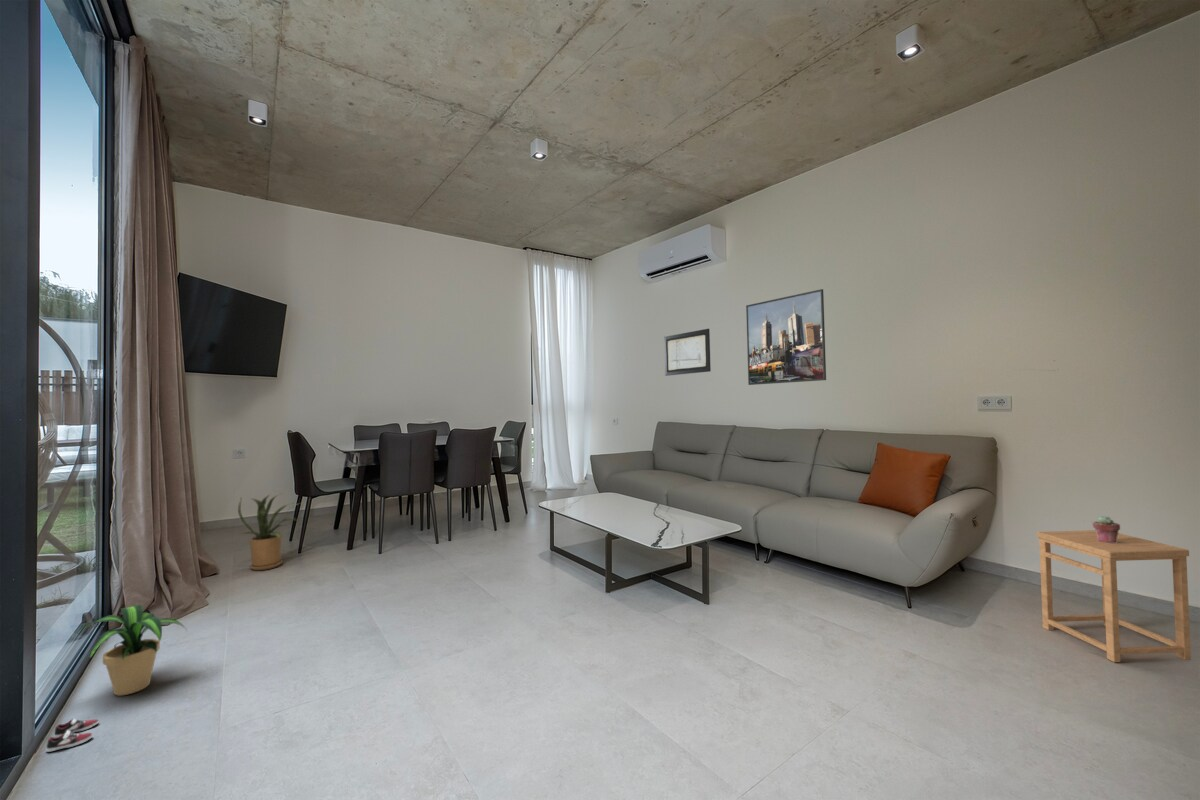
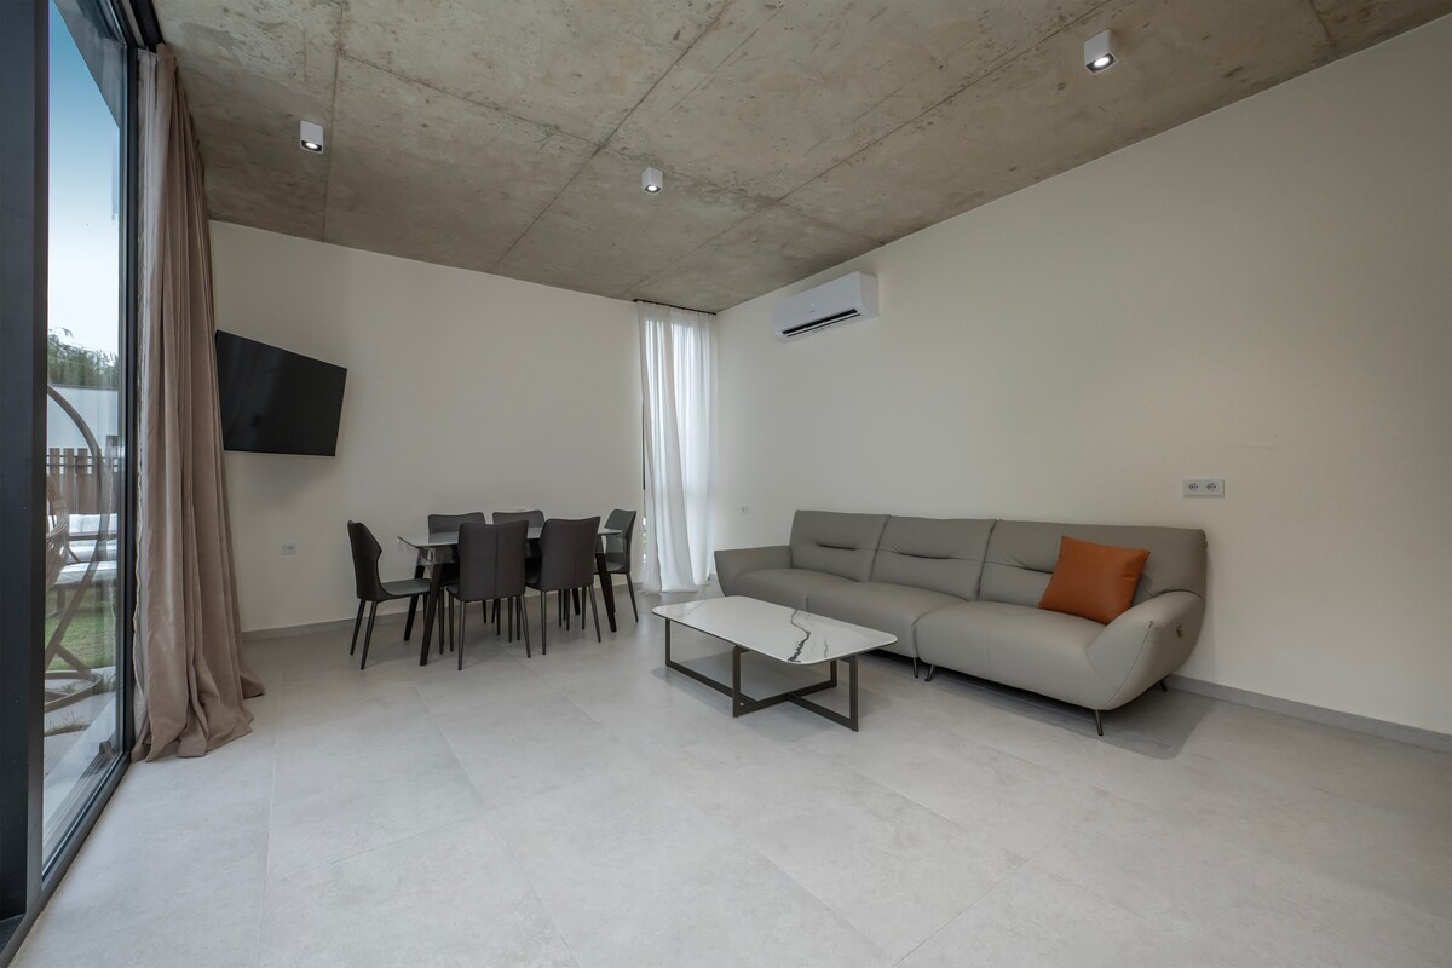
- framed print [745,288,827,386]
- potted succulent [1092,515,1121,543]
- side table [1036,529,1192,663]
- sneaker [45,717,100,753]
- wall art [663,328,712,377]
- potted plant [73,604,188,697]
- house plant [237,492,301,571]
